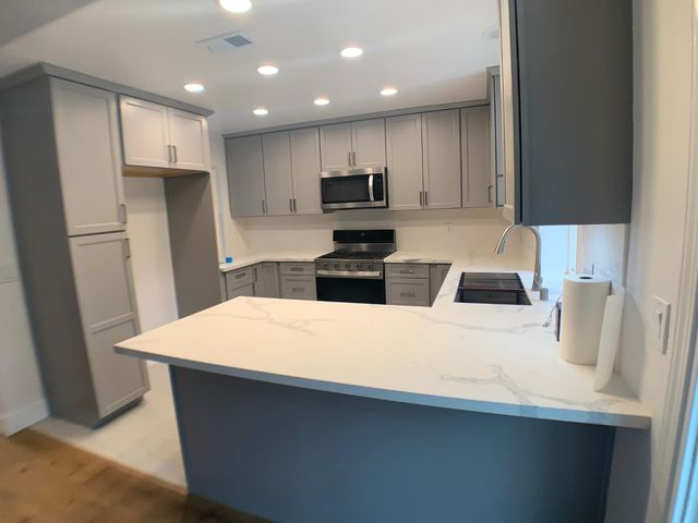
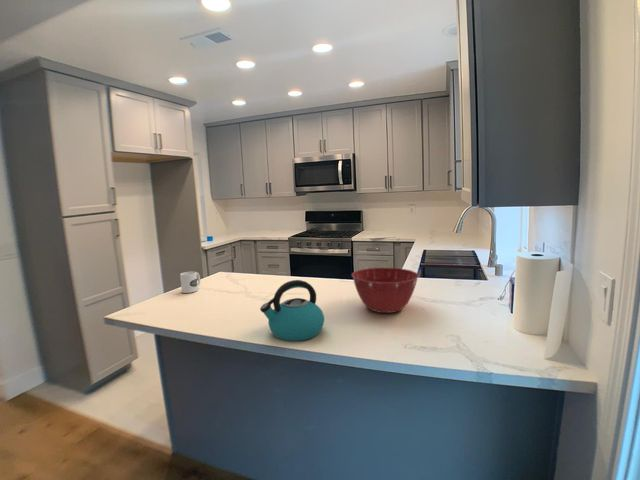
+ mixing bowl [351,267,420,314]
+ mug [179,271,201,294]
+ kettle [259,279,325,342]
